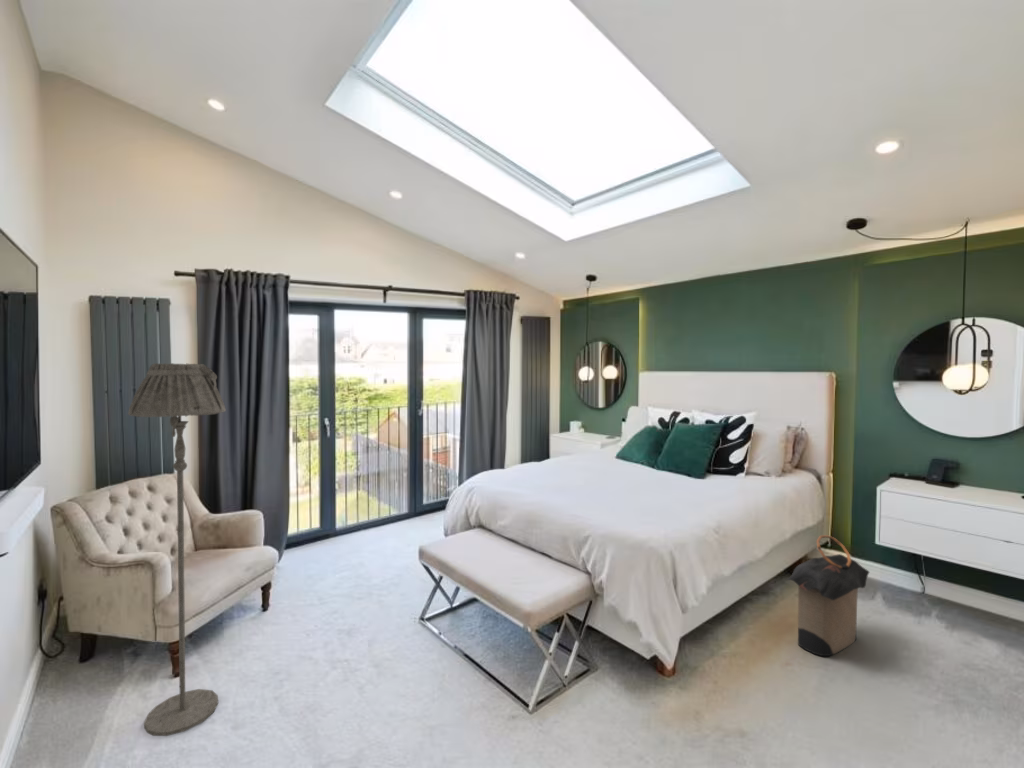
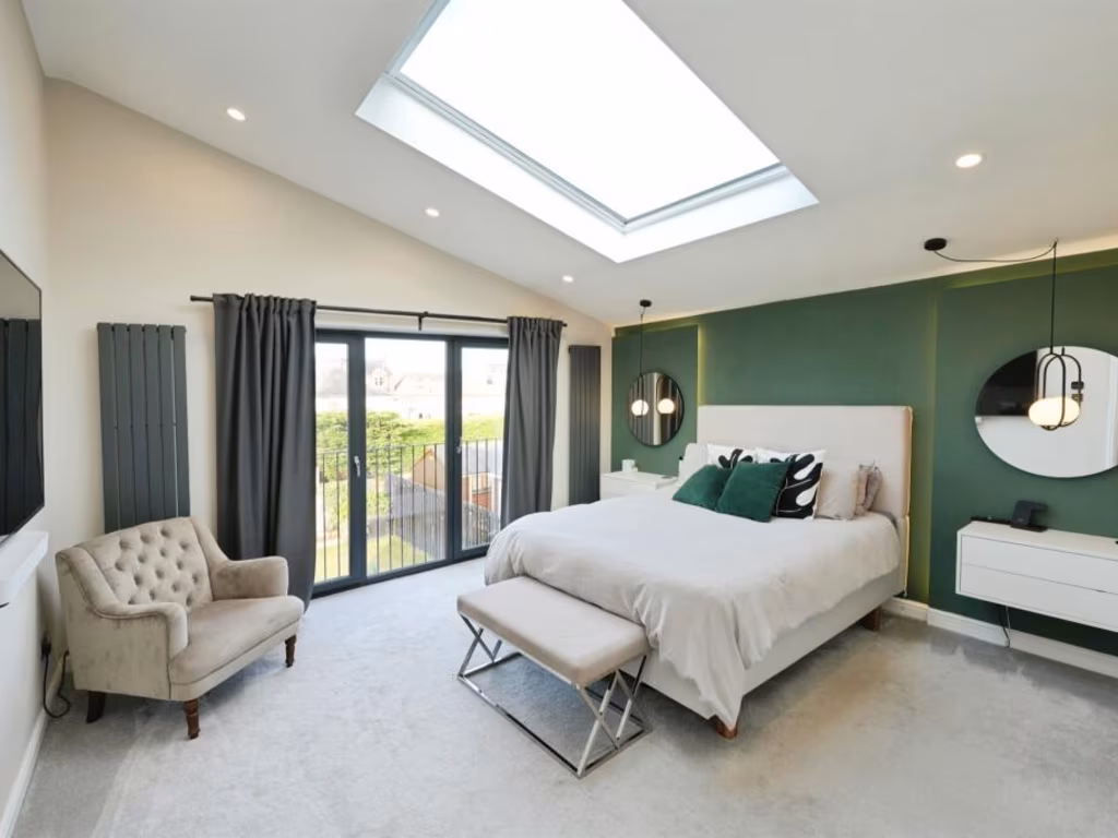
- floor lamp [127,362,227,737]
- laundry hamper [785,534,870,657]
